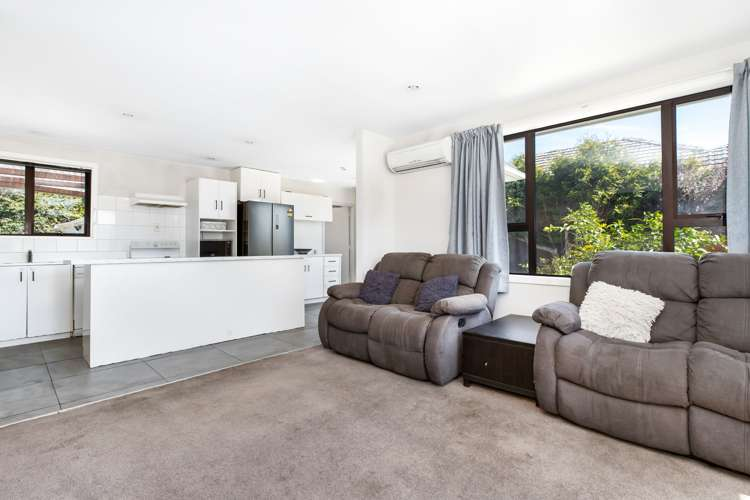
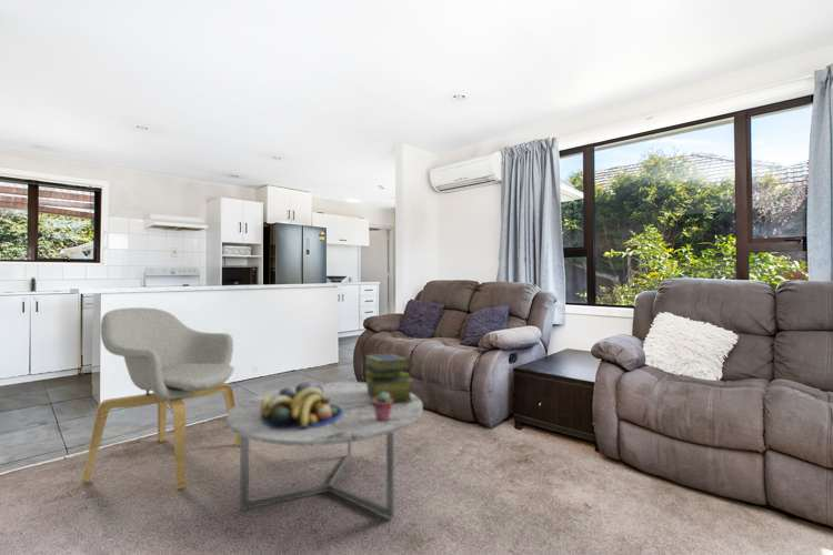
+ coffee table [225,381,424,519]
+ potted succulent [372,392,393,422]
+ stack of books [362,353,413,402]
+ armchair [81,306,240,490]
+ fruit bowl [260,382,342,431]
